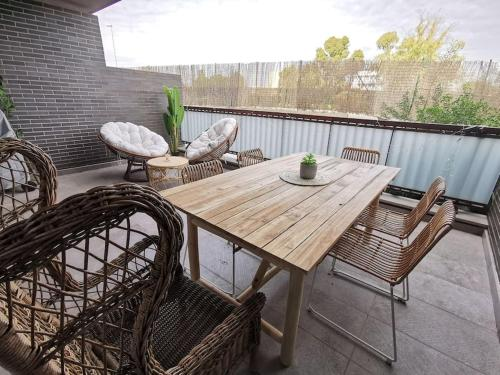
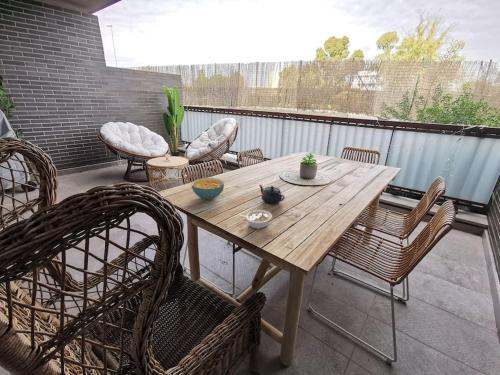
+ teapot [258,184,286,205]
+ legume [239,209,273,230]
+ cereal bowl [191,177,225,201]
